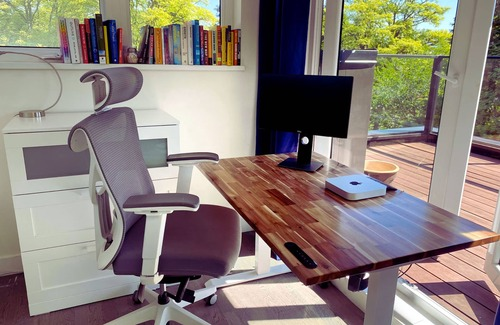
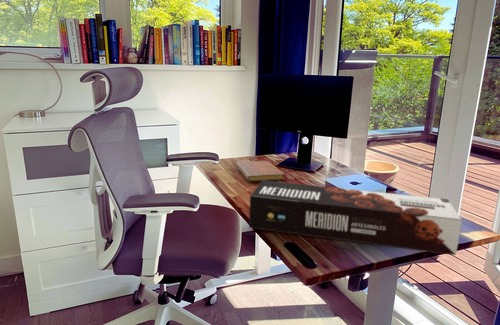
+ cookie box [248,180,463,256]
+ notebook [235,160,285,182]
